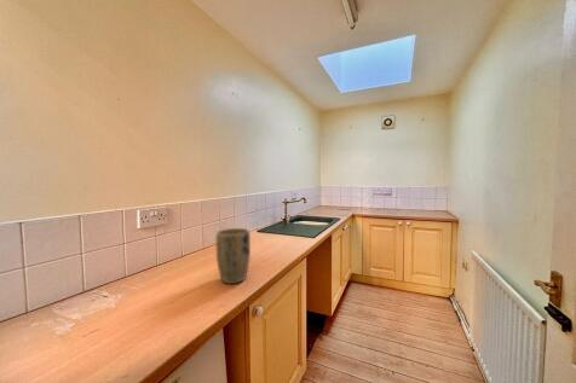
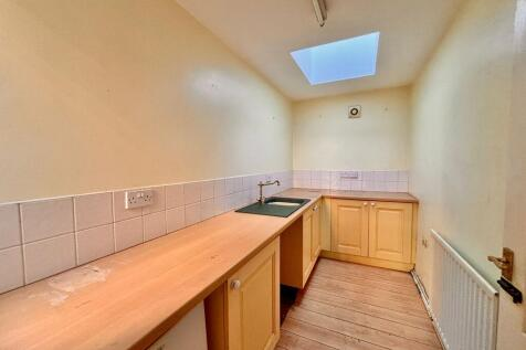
- plant pot [215,227,252,285]
